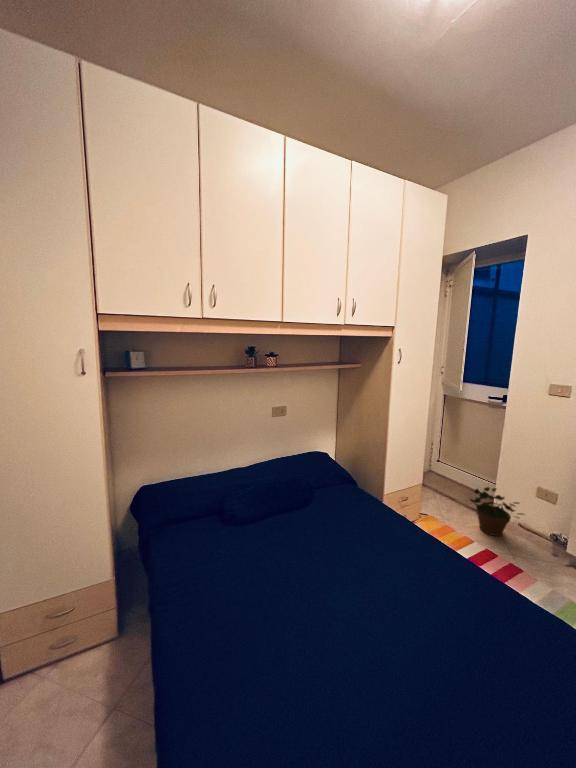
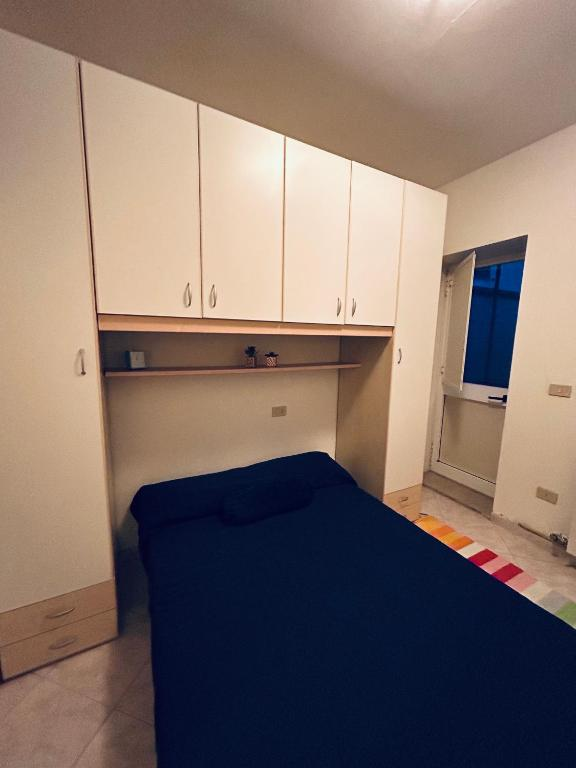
- potted plant [468,486,527,537]
